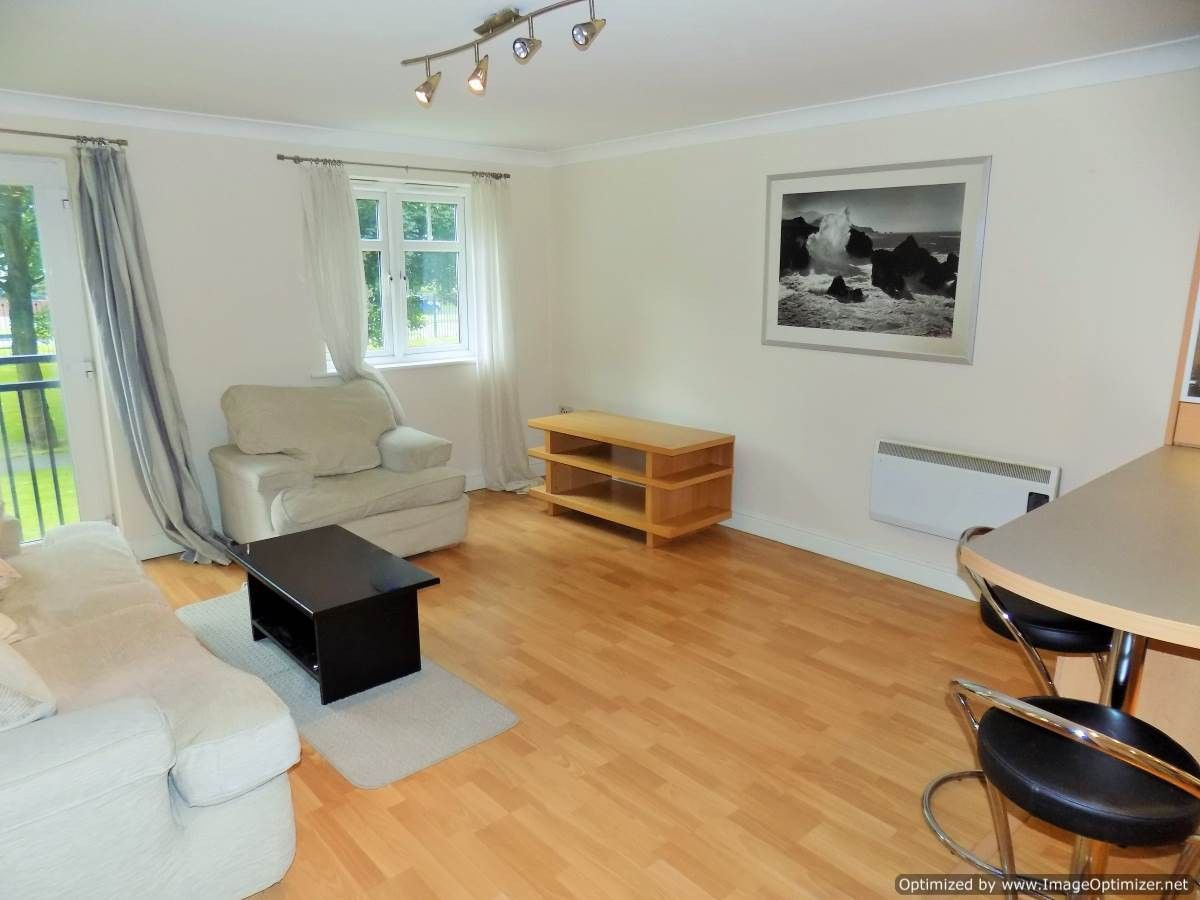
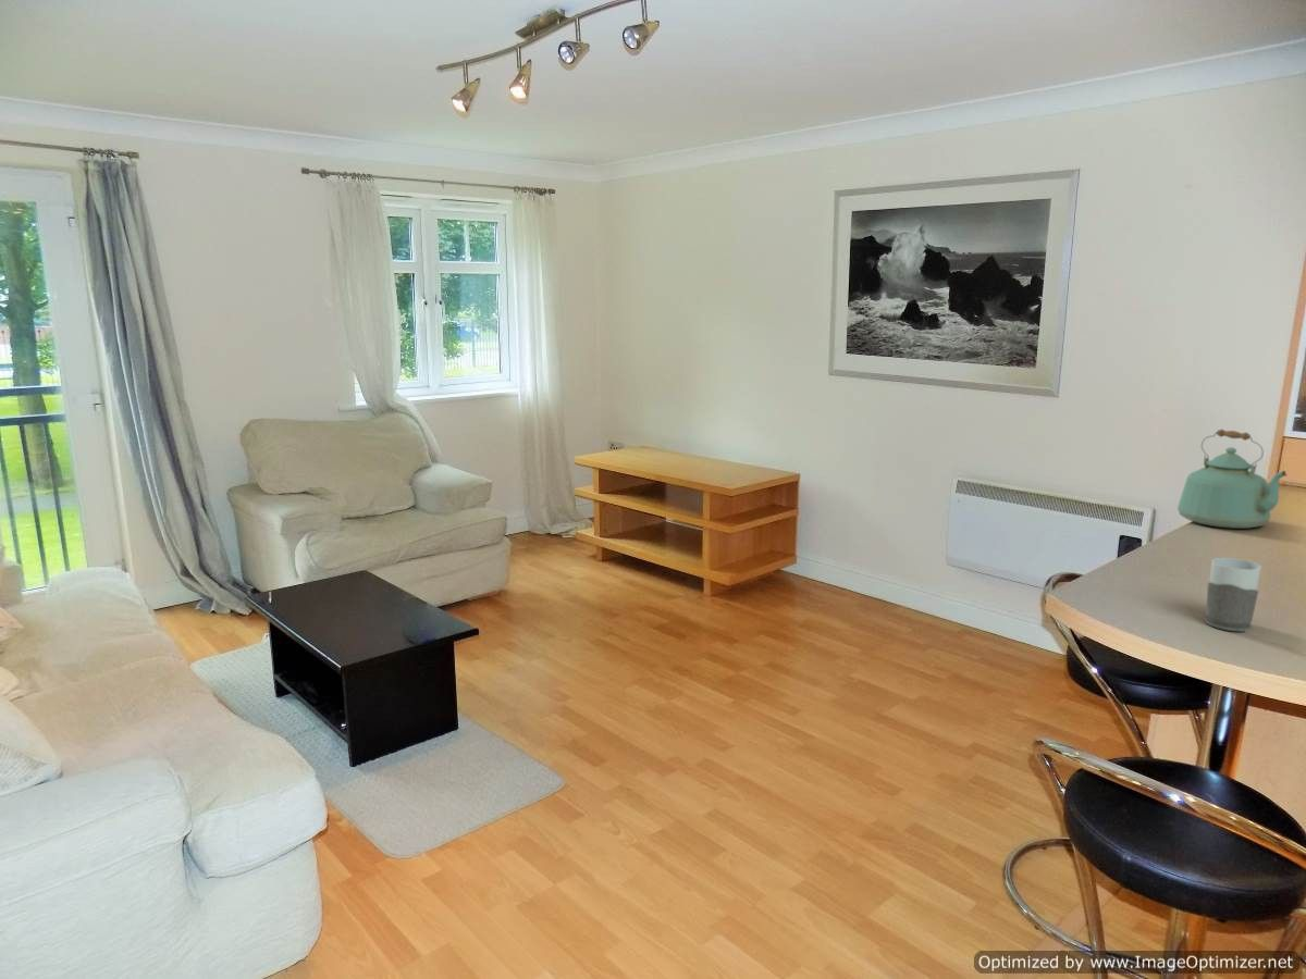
+ kettle [1176,429,1289,530]
+ mug [1204,557,1262,632]
